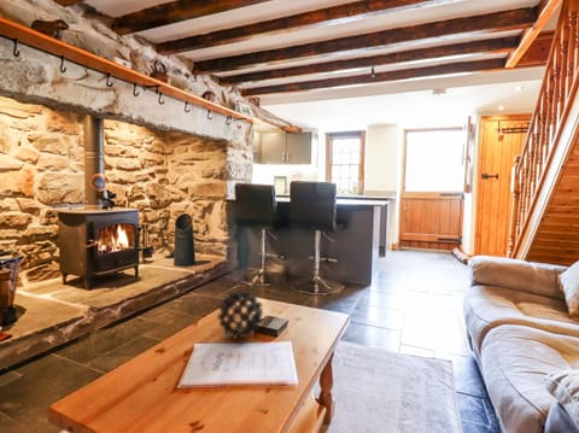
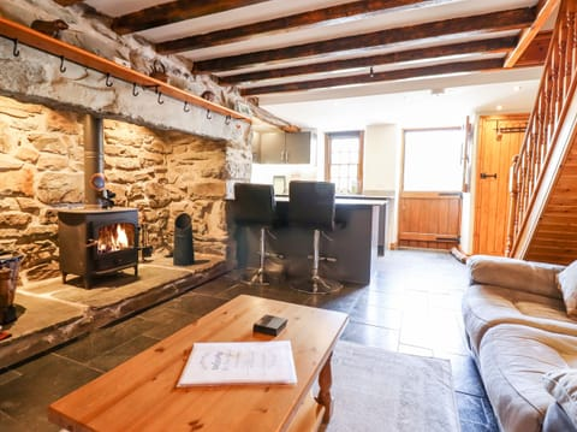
- decorative ball [216,289,264,340]
